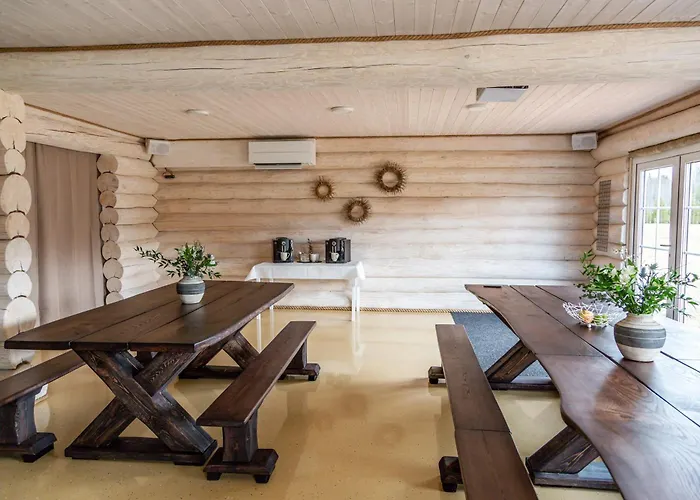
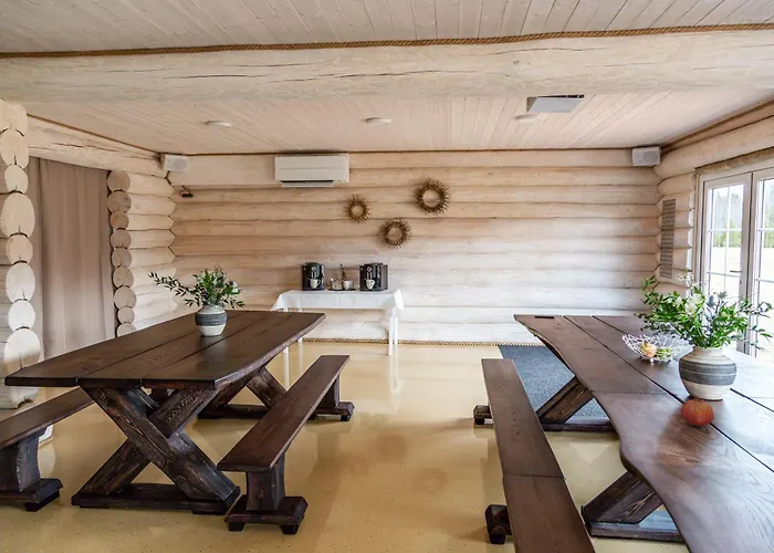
+ fruit [680,397,715,427]
